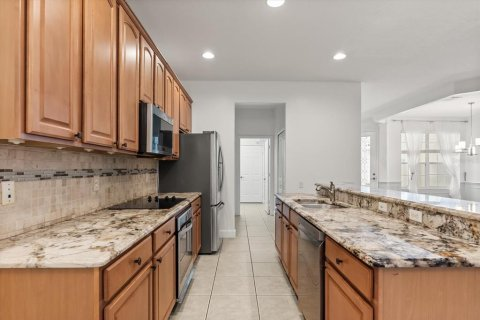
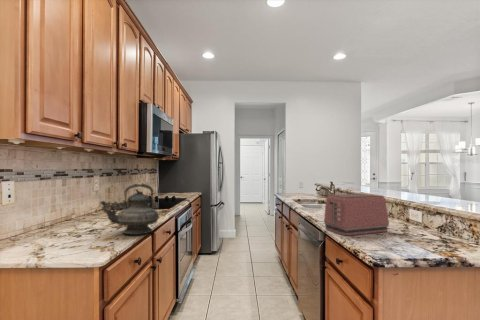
+ teapot [99,182,160,236]
+ toaster [323,192,390,236]
